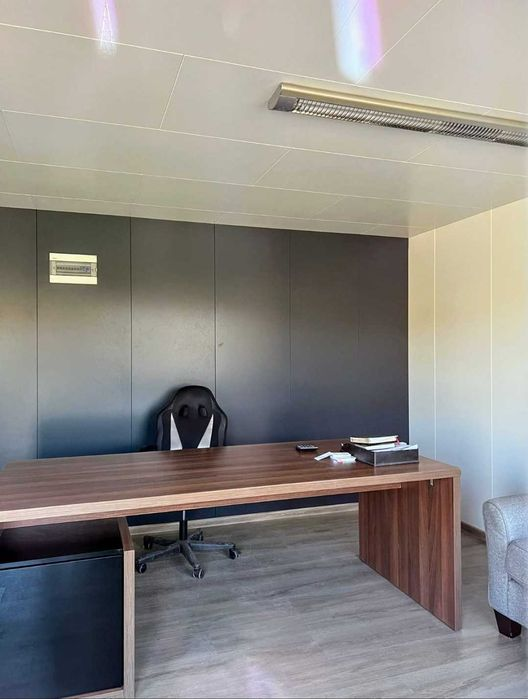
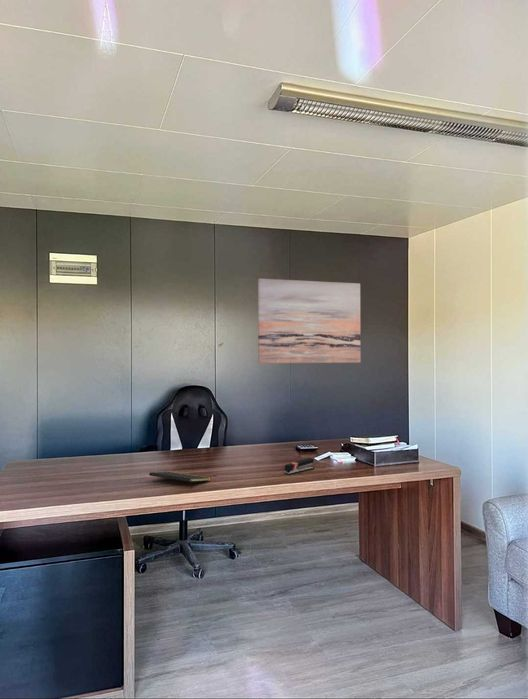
+ notepad [148,471,212,490]
+ wall art [257,278,362,364]
+ stapler [283,457,315,476]
